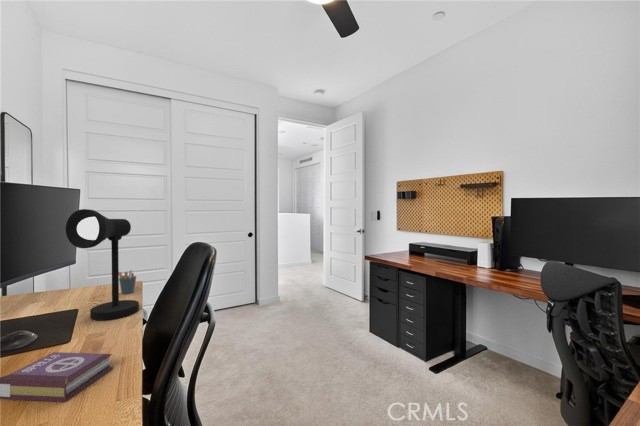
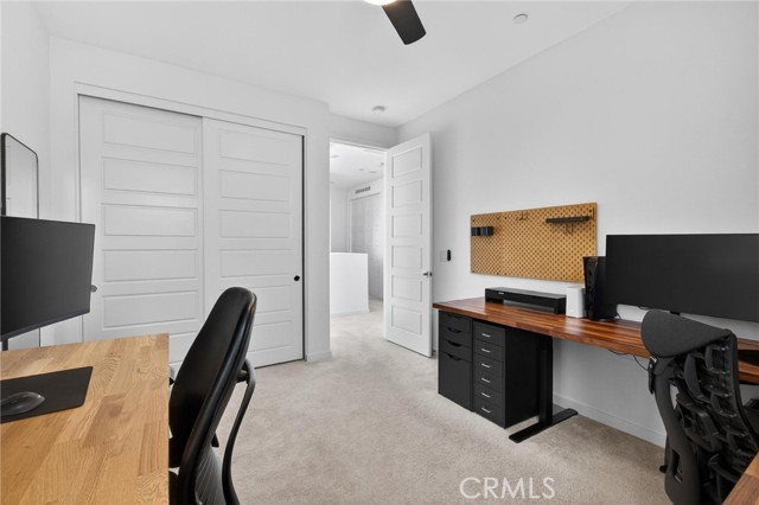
- pen holder [119,269,137,295]
- book [0,351,114,403]
- desk lamp [65,208,140,321]
